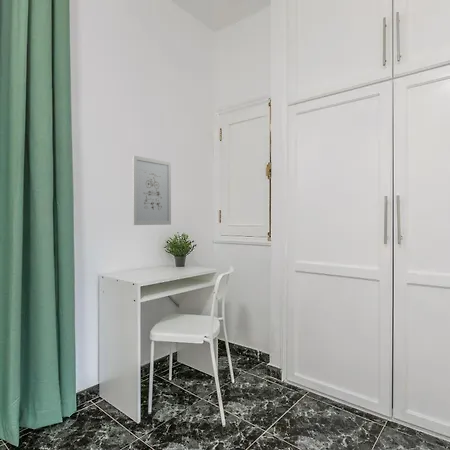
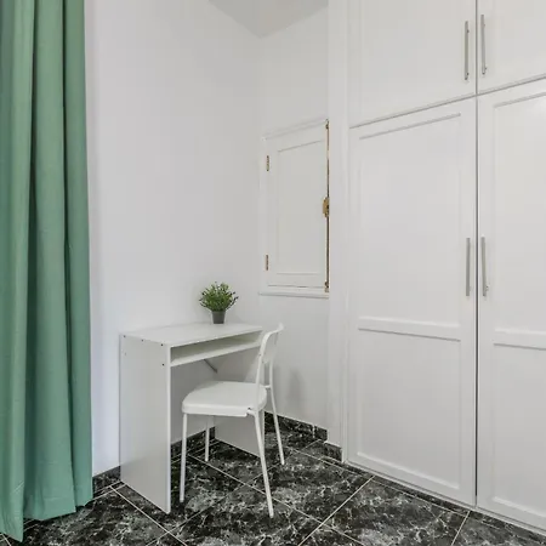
- wall art [132,155,172,226]
